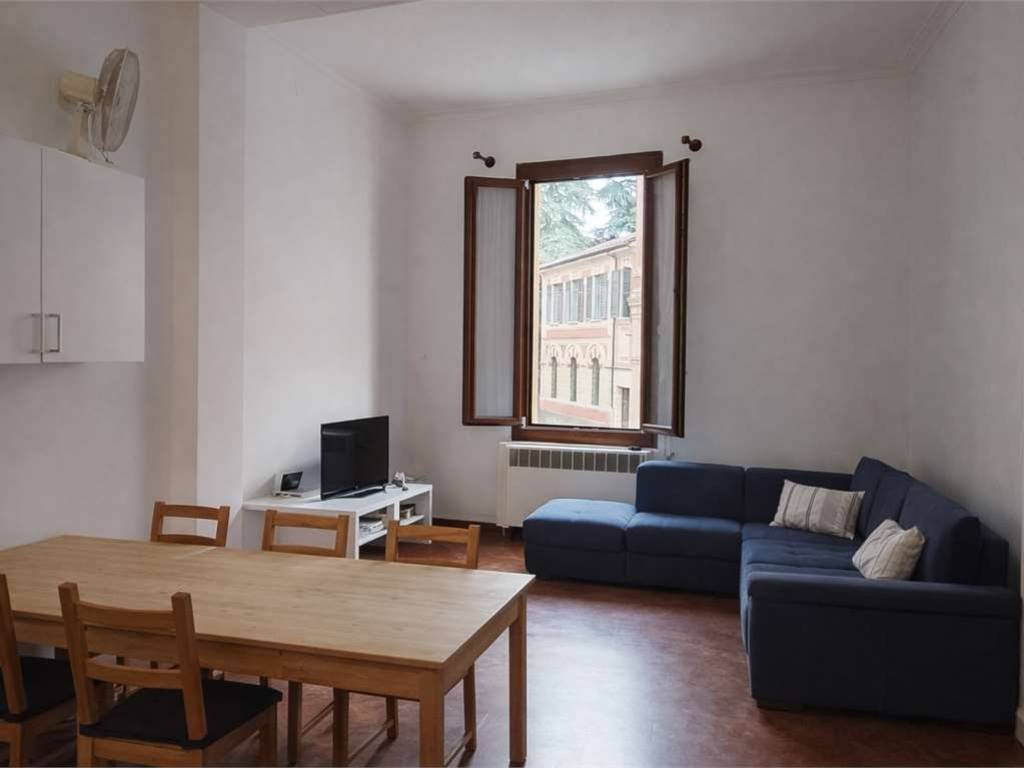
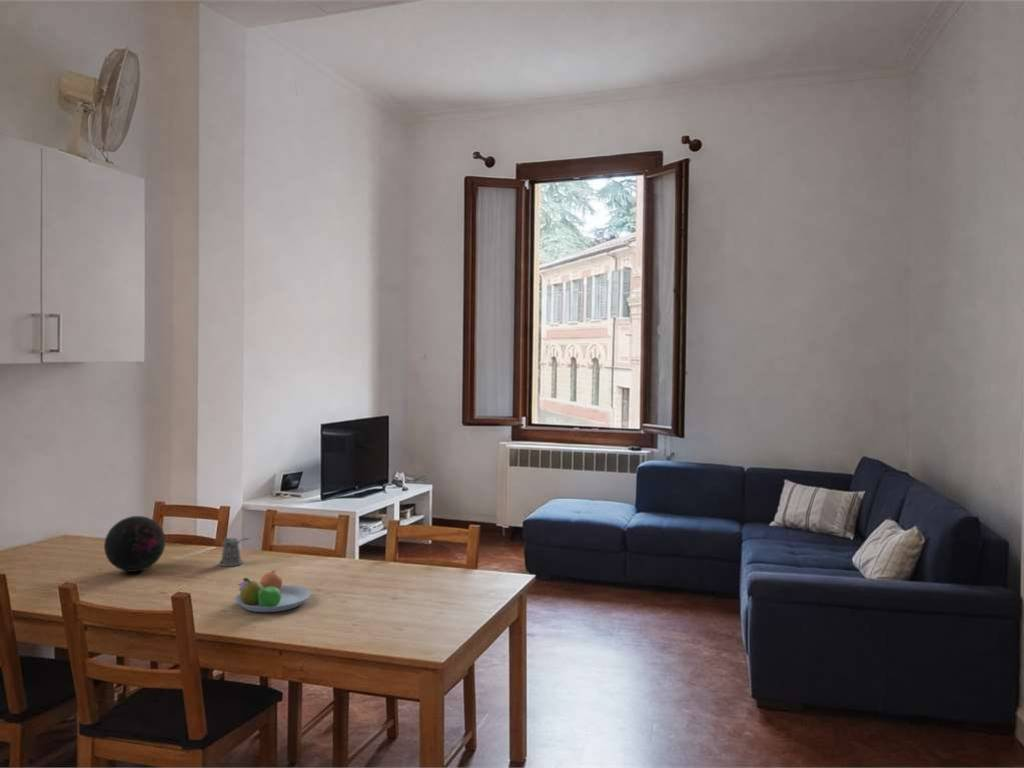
+ fruit bowl [234,570,312,613]
+ pepper shaker [218,537,250,568]
+ decorative orb [103,515,166,573]
